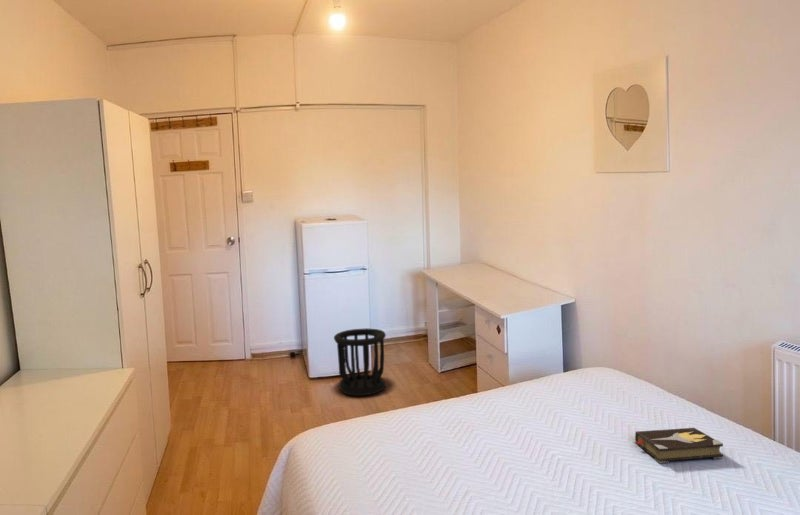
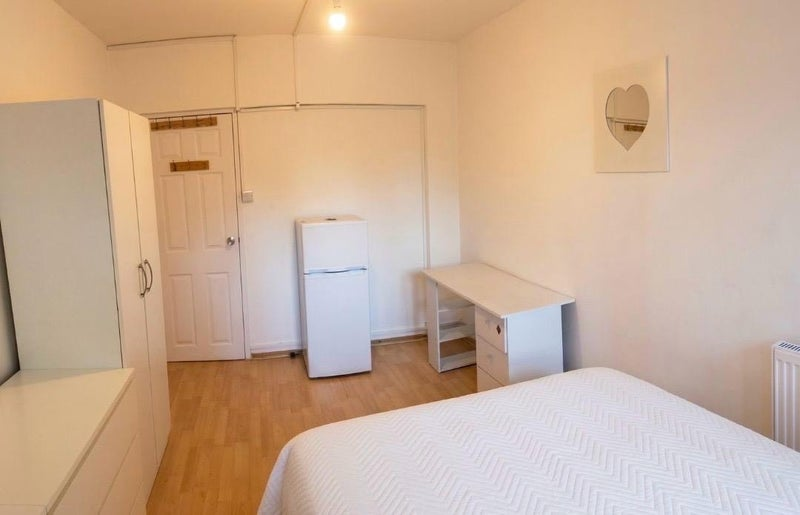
- hardback book [632,427,724,464]
- wastebasket [333,327,387,397]
